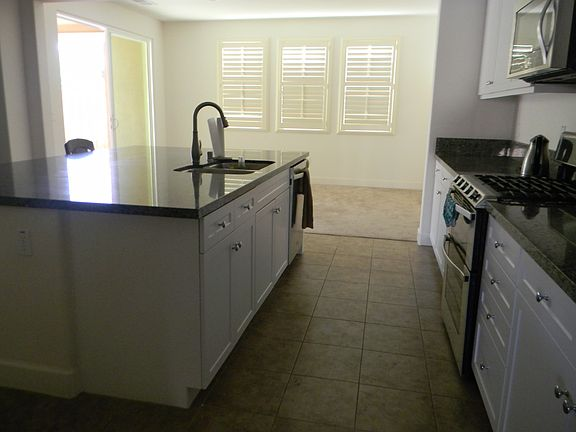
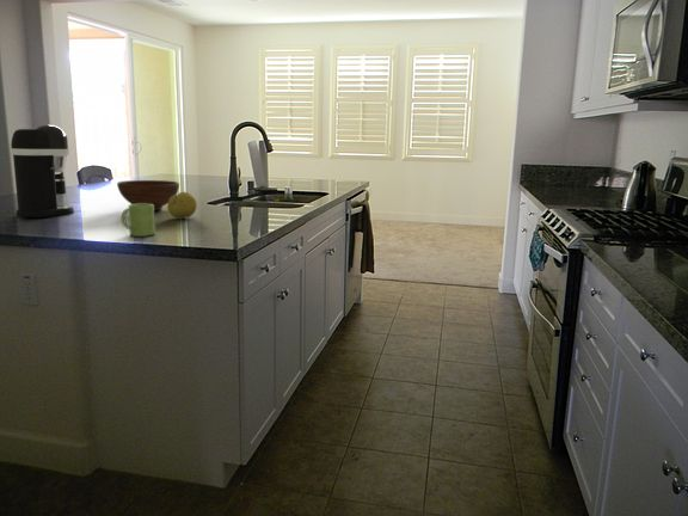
+ fruit [166,191,198,220]
+ mug [121,203,156,238]
+ coffee maker [10,124,75,219]
+ bowl [116,179,180,211]
